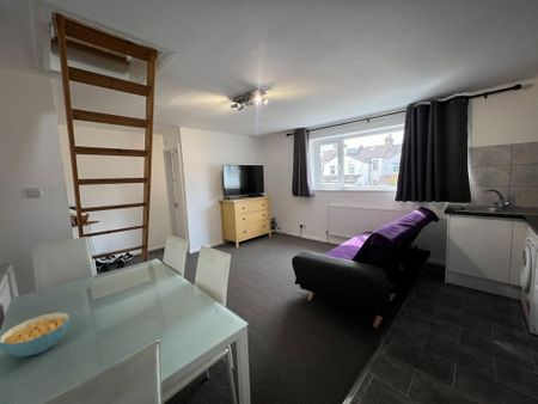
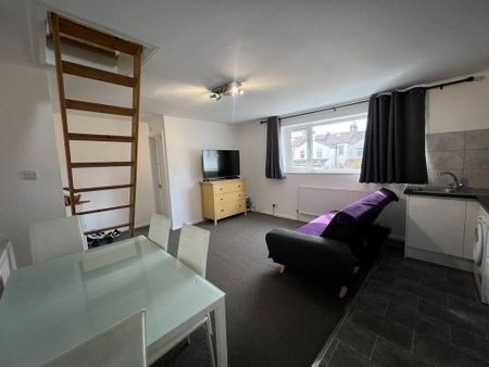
- cereal bowl [0,311,71,357]
